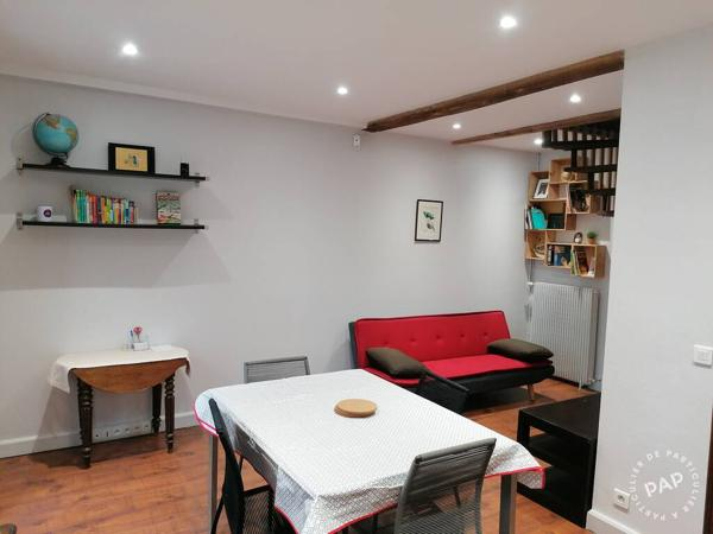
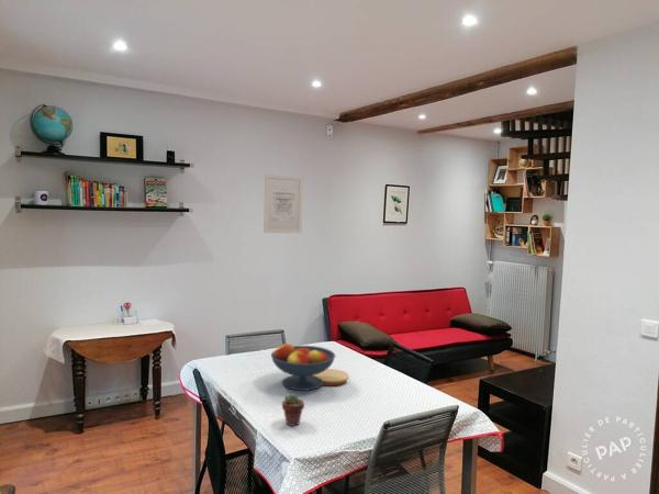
+ wall art [263,173,303,234]
+ potted succulent [281,392,305,427]
+ fruit bowl [270,343,336,392]
